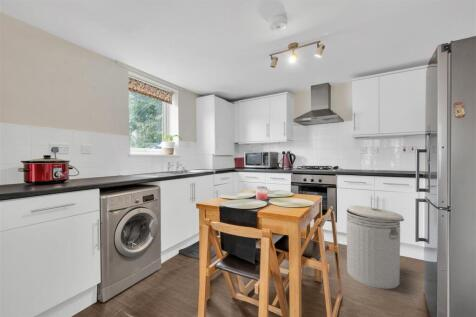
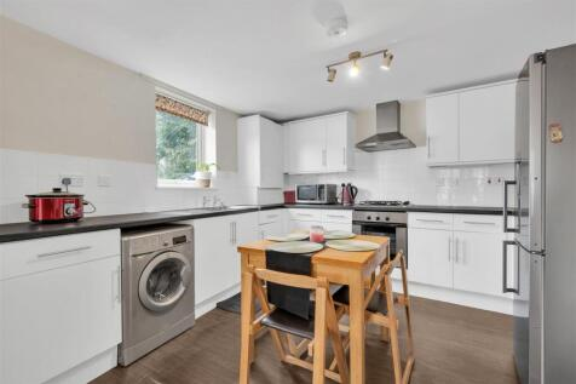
- can [345,205,405,290]
